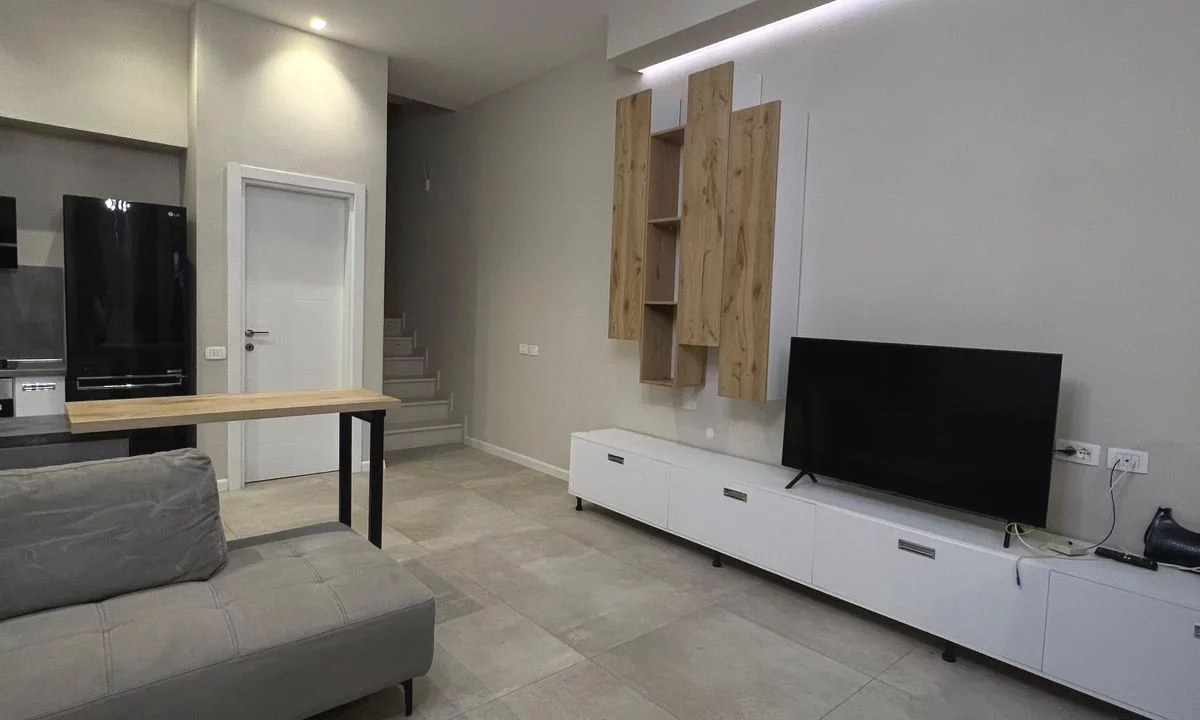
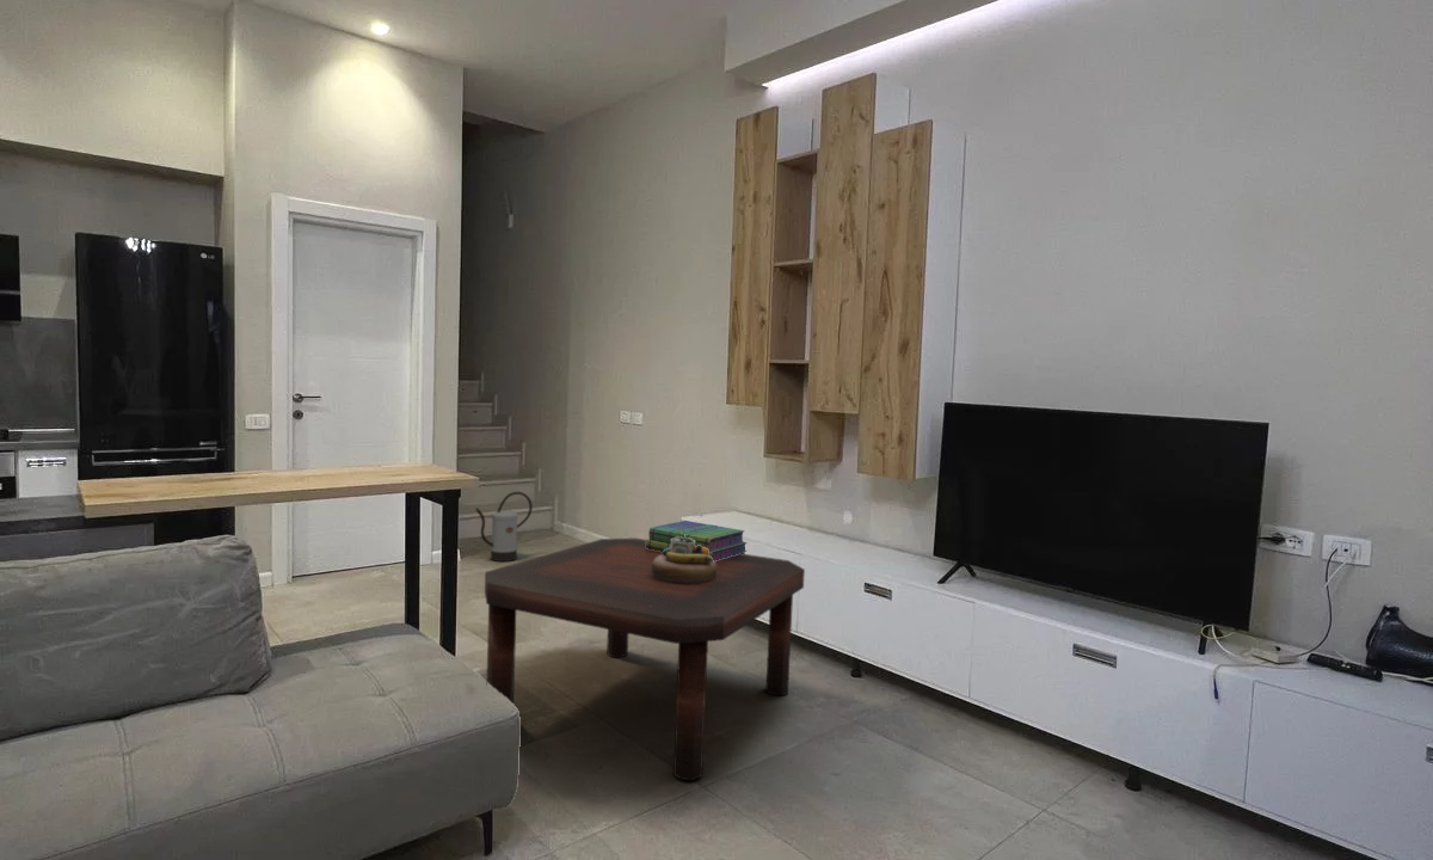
+ watering can [474,491,534,563]
+ decorative bowl [652,534,716,583]
+ stack of books [646,520,749,561]
+ coffee table [484,538,806,781]
